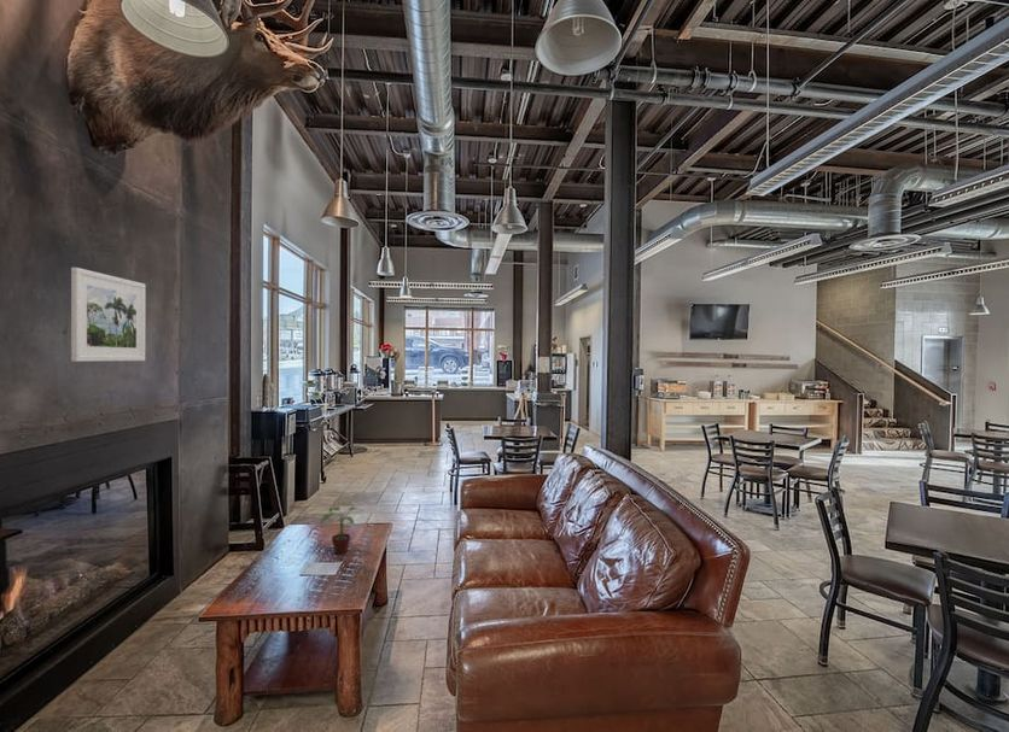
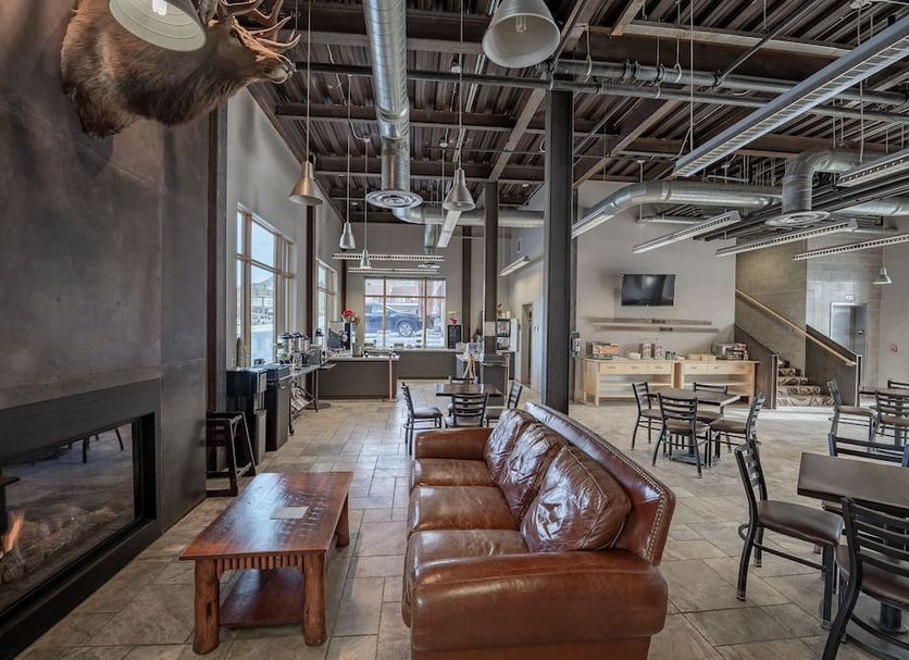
- potted plant [319,505,362,555]
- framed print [70,267,146,363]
